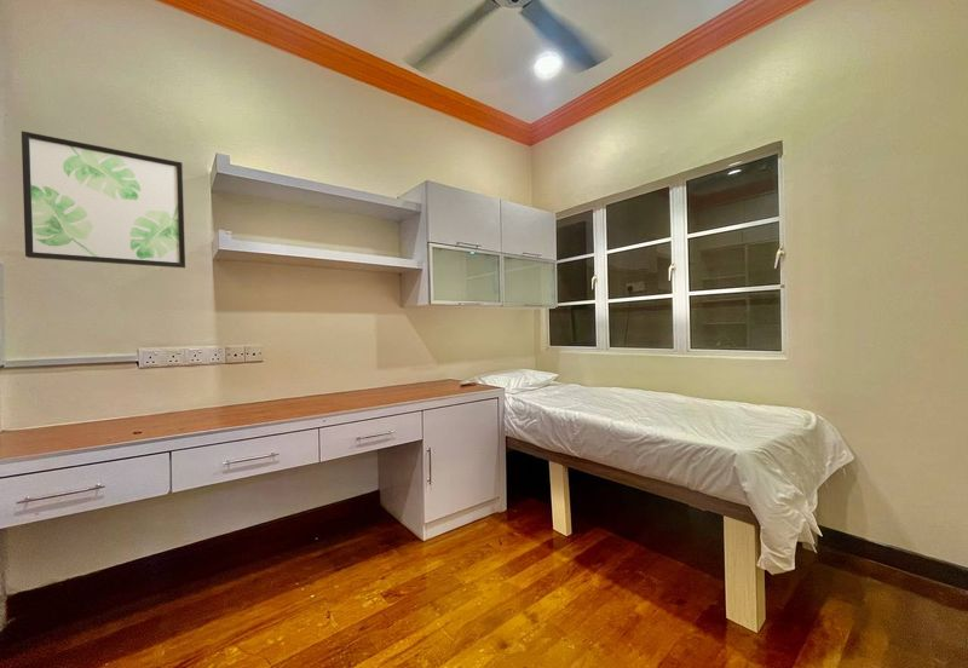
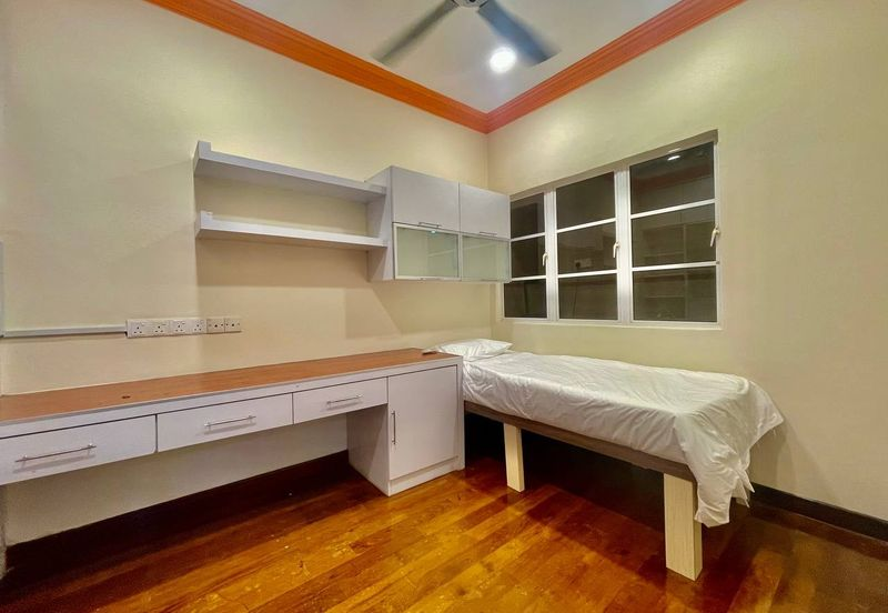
- wall art [21,129,186,269]
